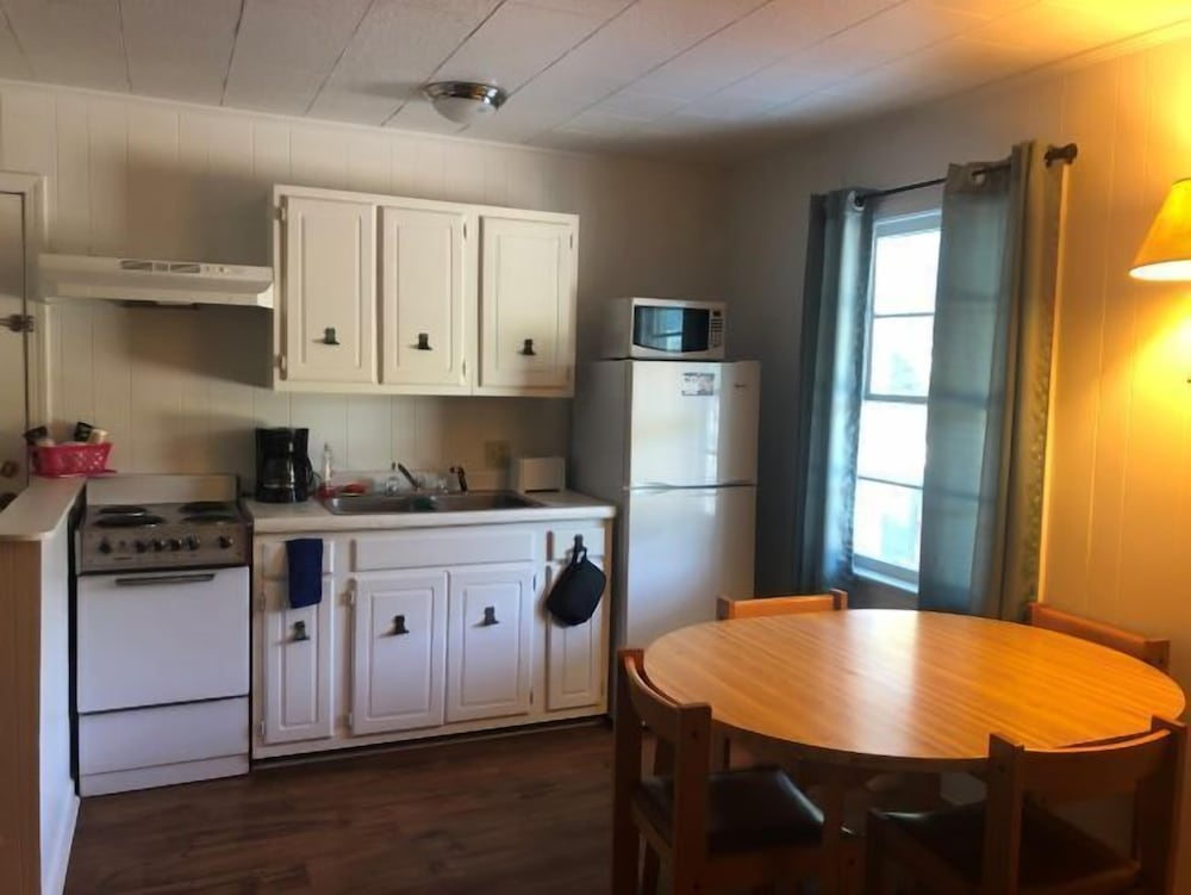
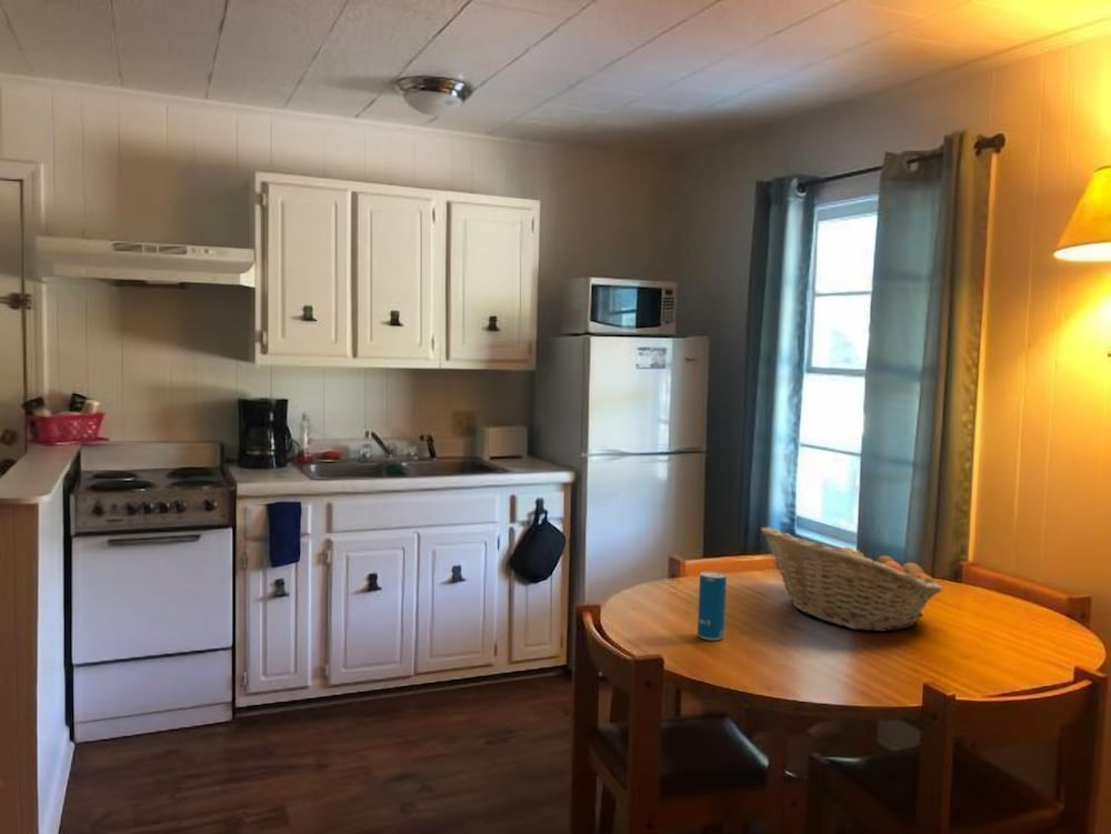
+ fruit basket [760,526,943,633]
+ beverage can [697,570,728,641]
